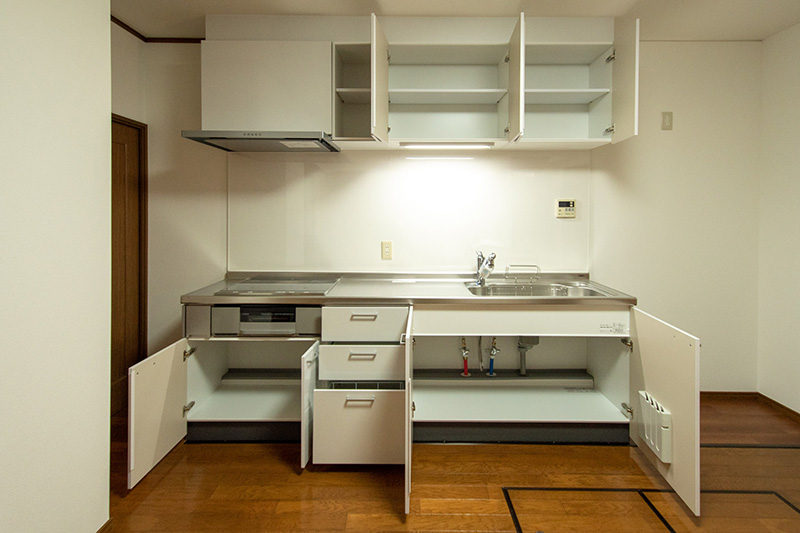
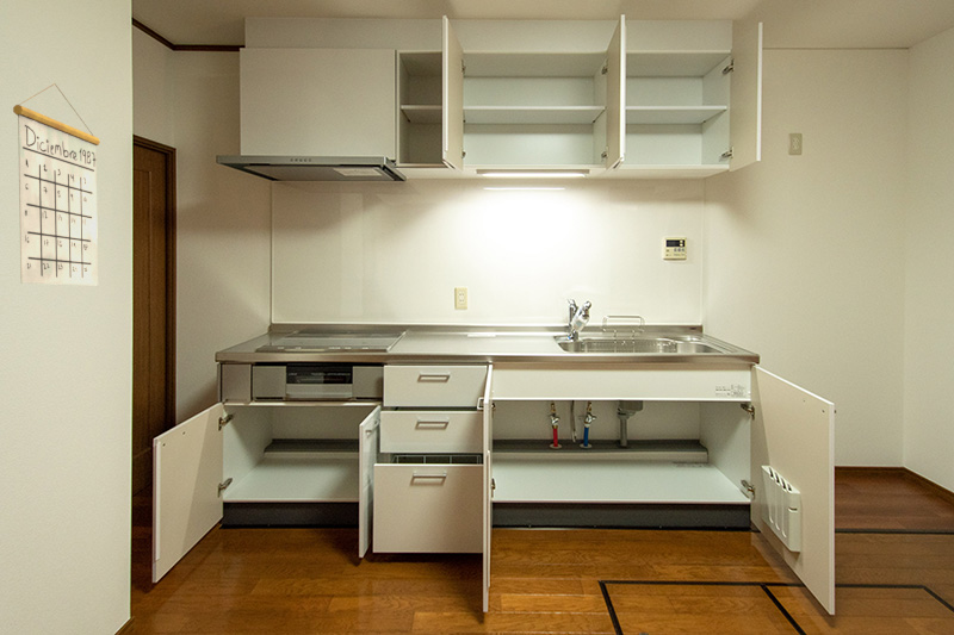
+ calendar [12,82,101,286]
